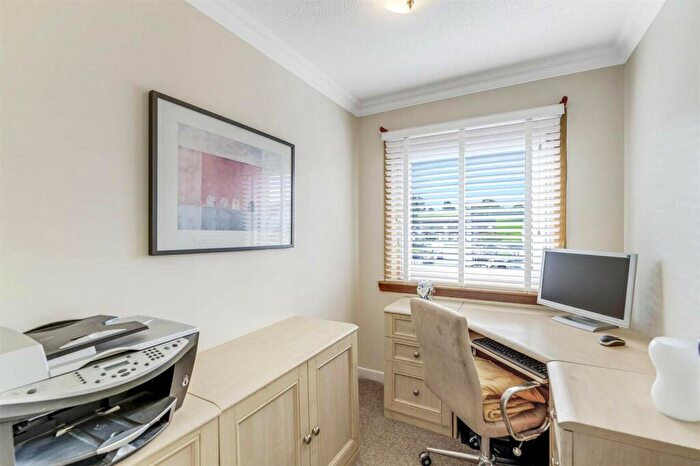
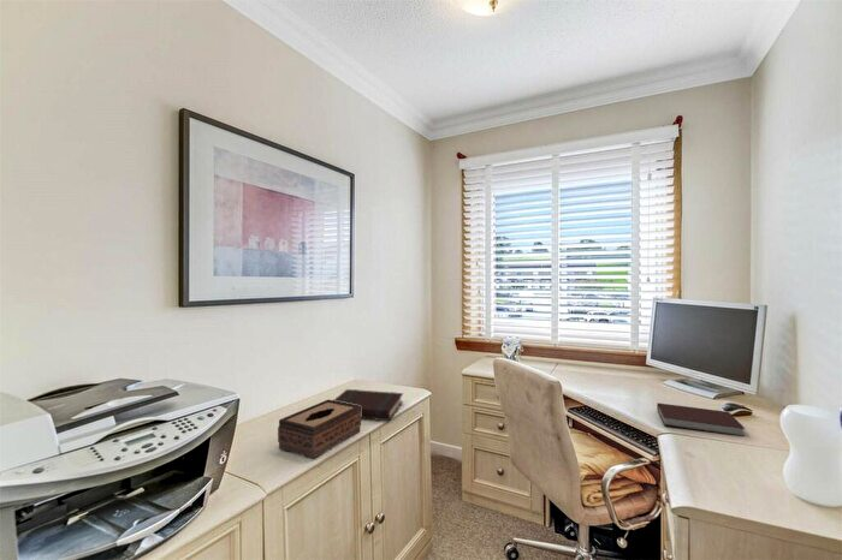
+ tissue box [277,399,362,460]
+ notebook [656,403,746,437]
+ book [333,388,404,422]
